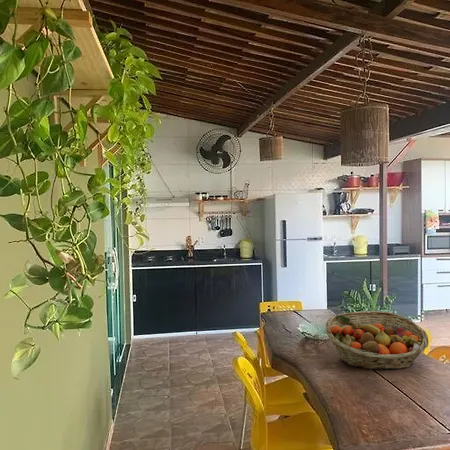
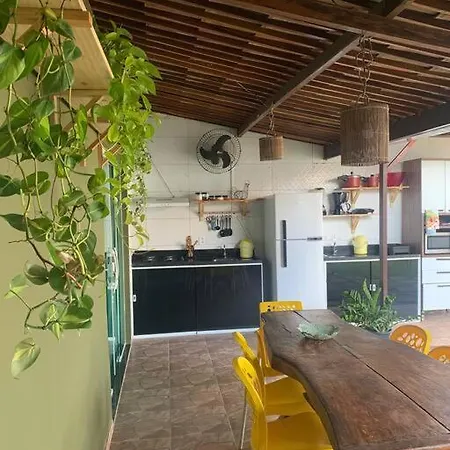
- fruit basket [325,310,430,371]
